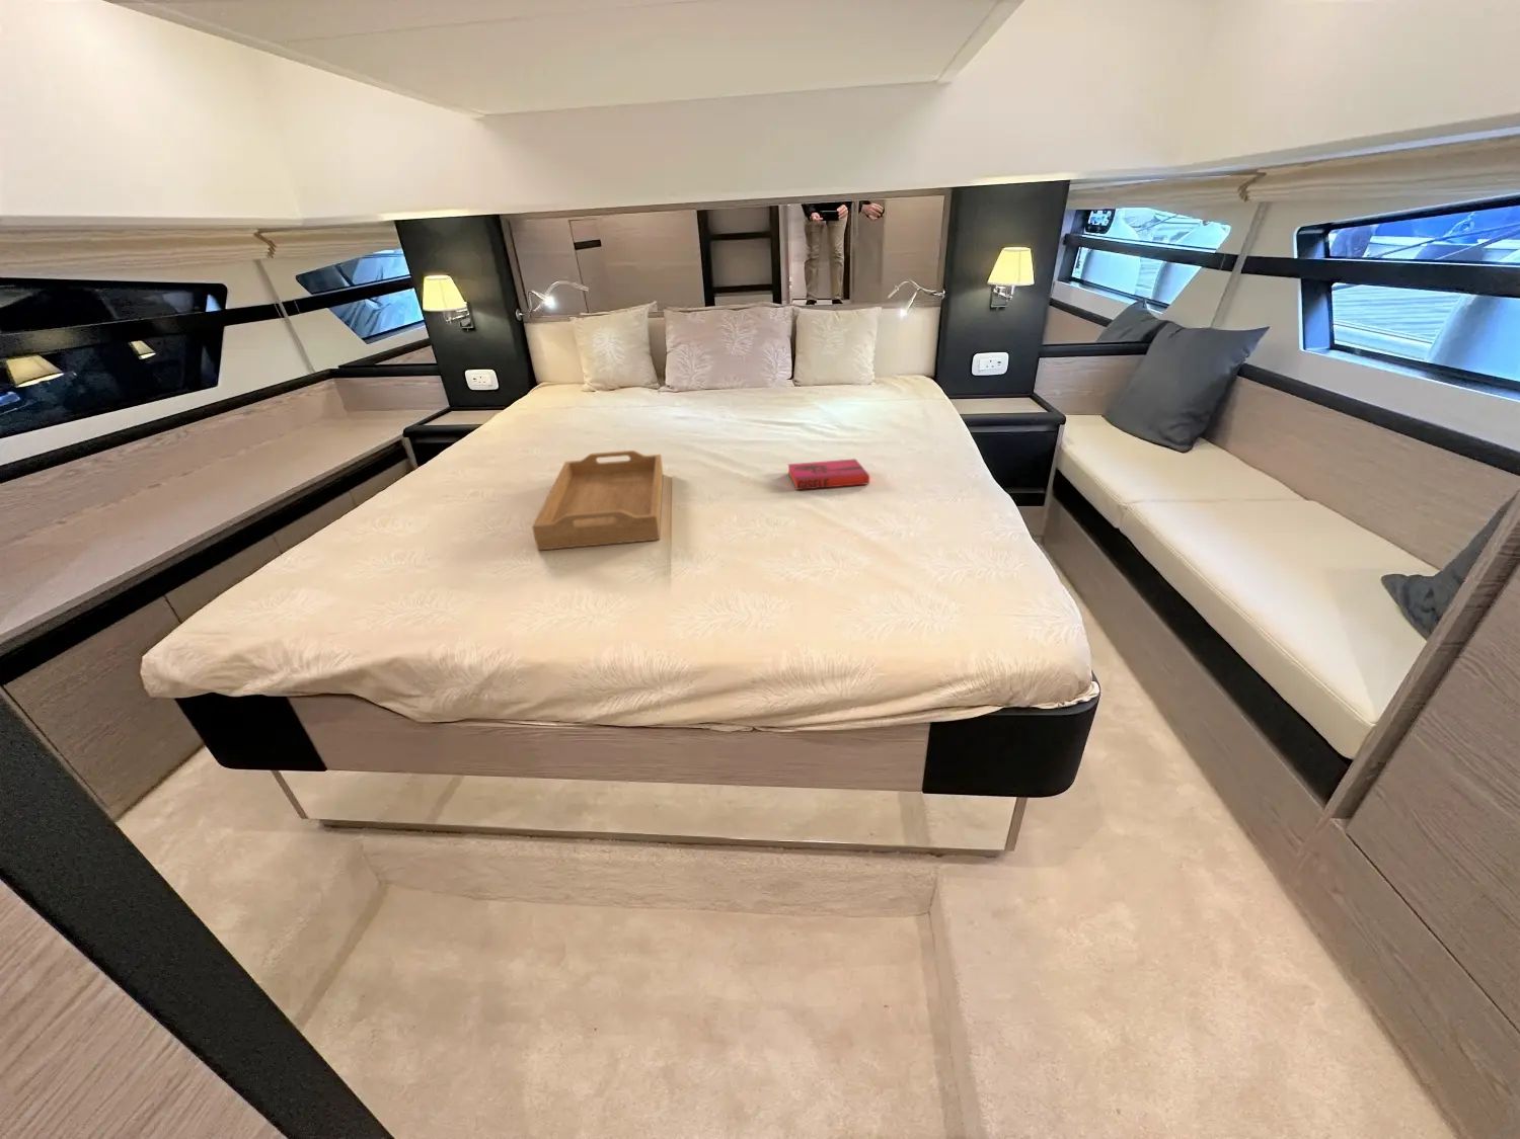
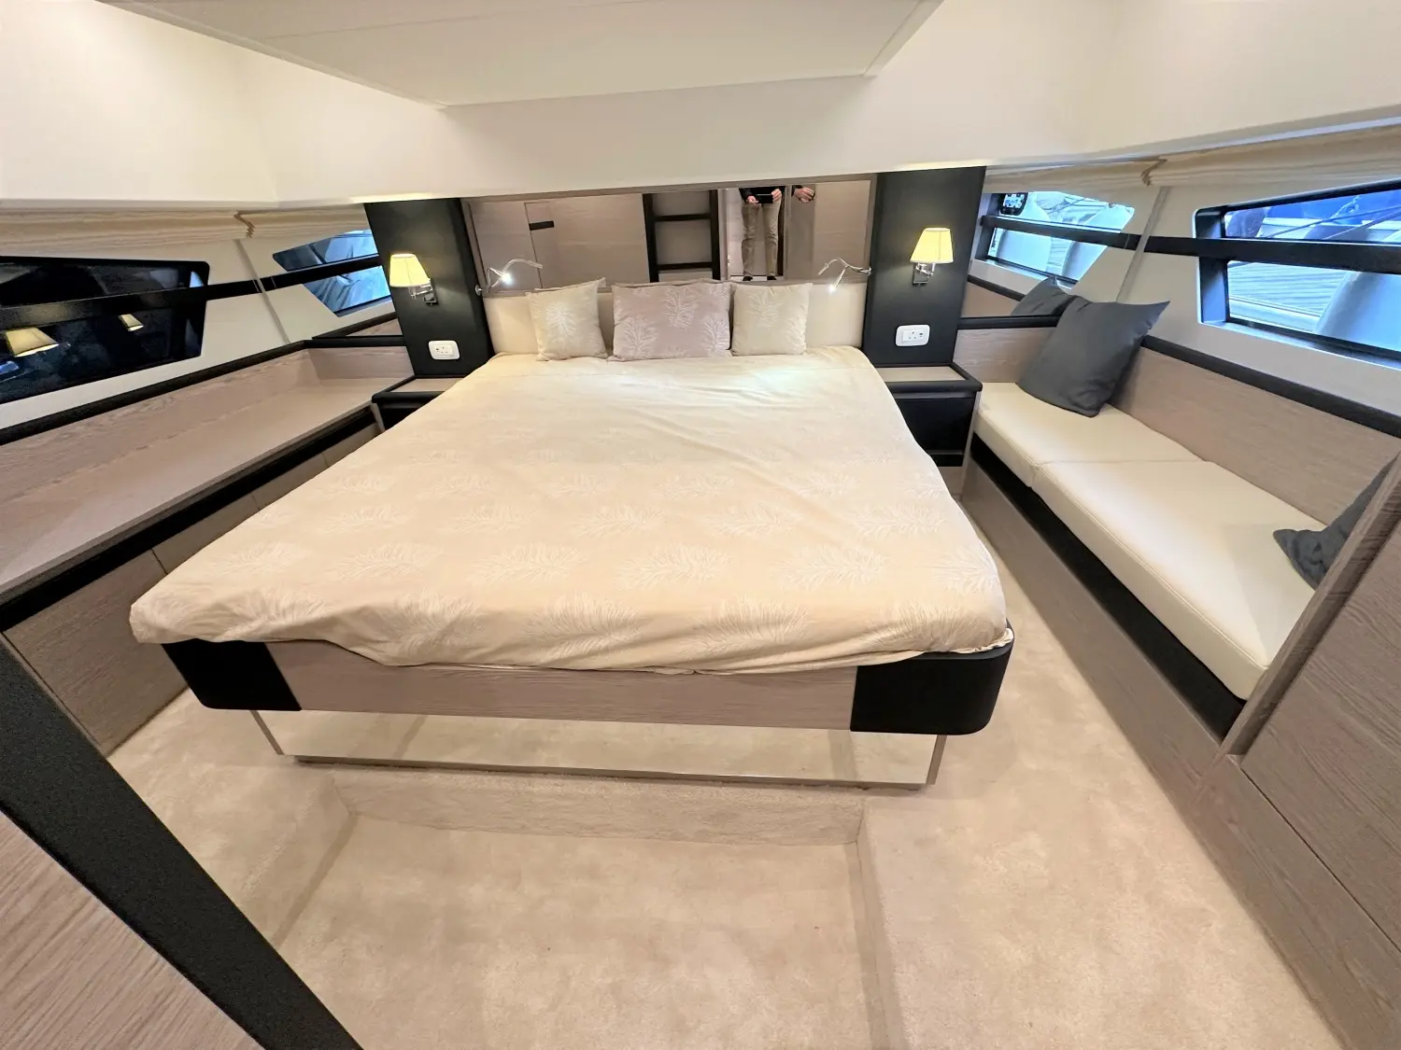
- hardback book [788,457,870,491]
- serving tray [531,450,664,552]
